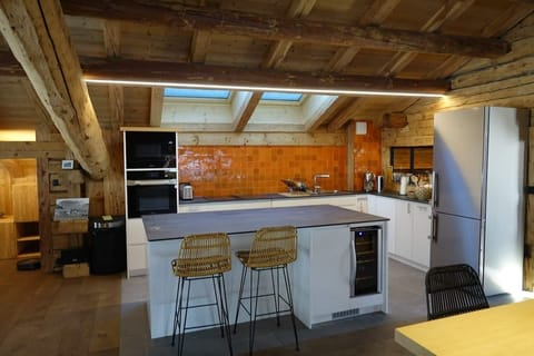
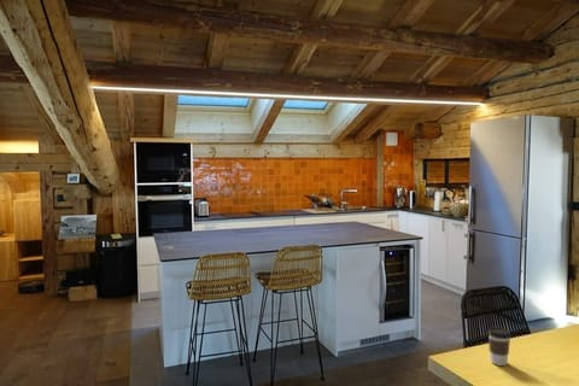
+ coffee cup [487,326,511,367]
